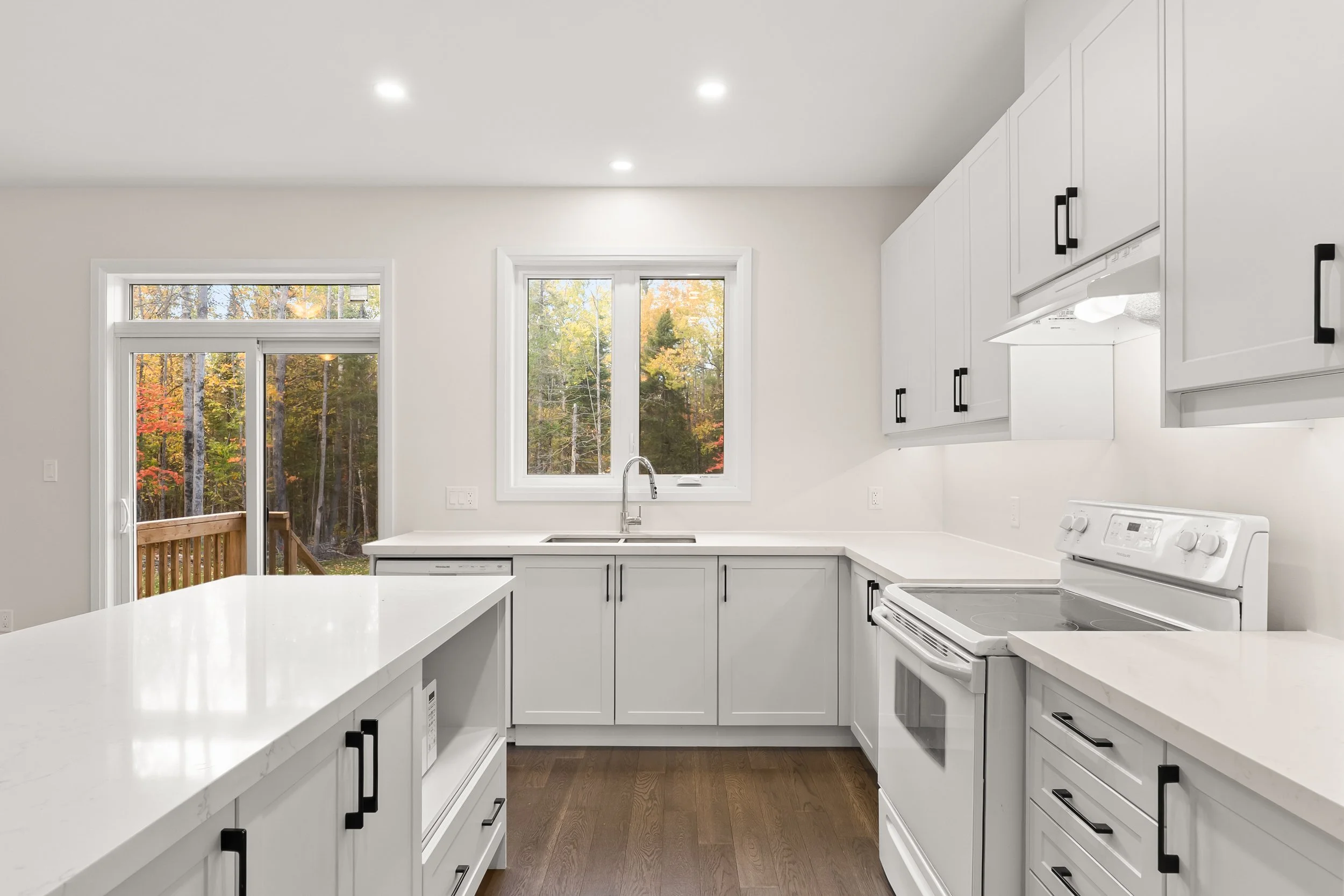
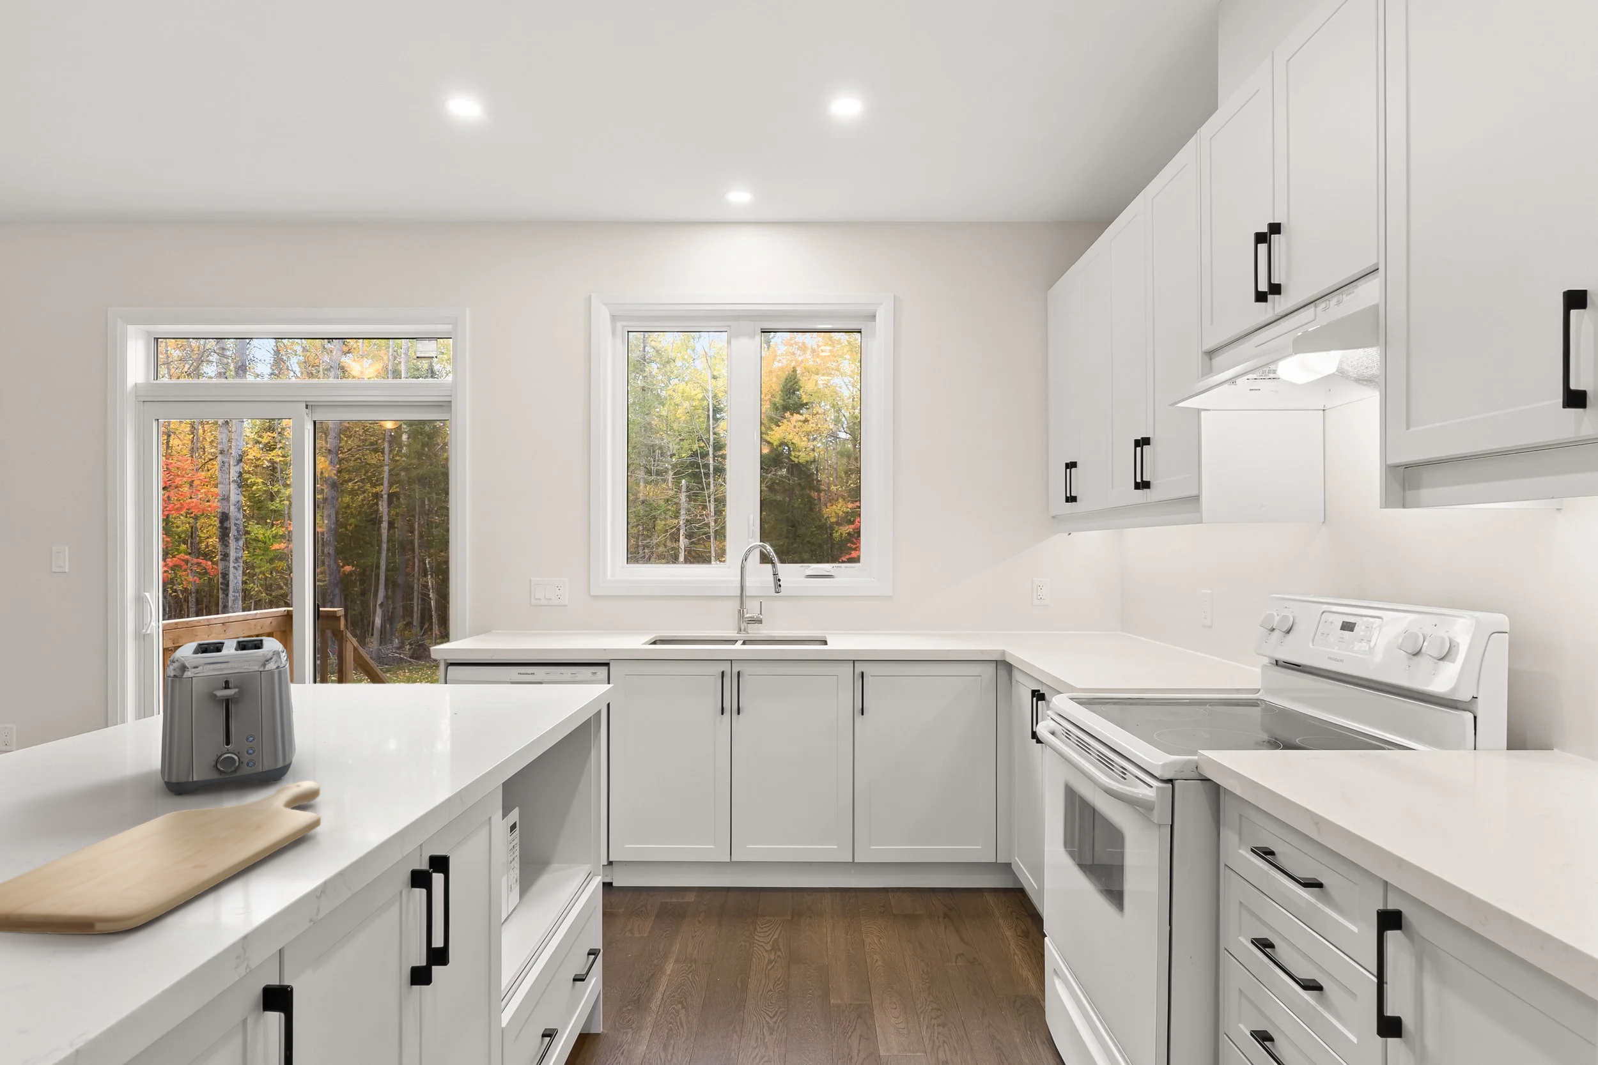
+ toaster [159,636,296,796]
+ chopping board [0,781,321,934]
